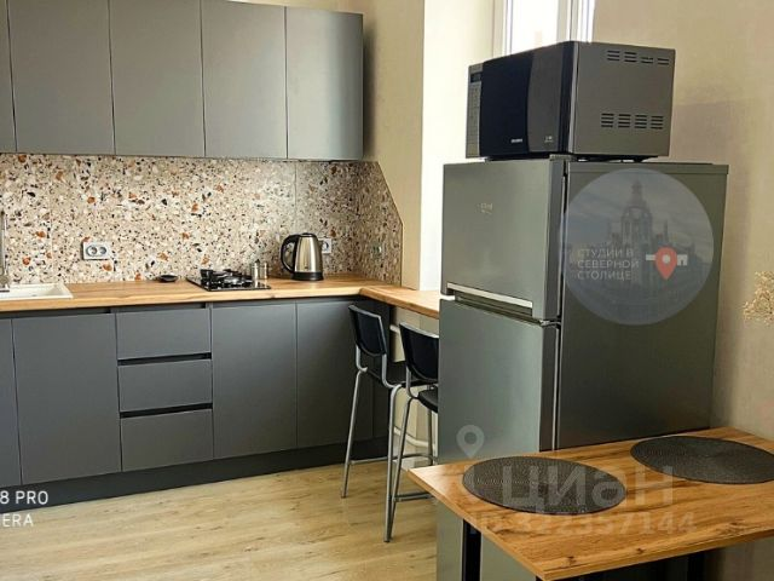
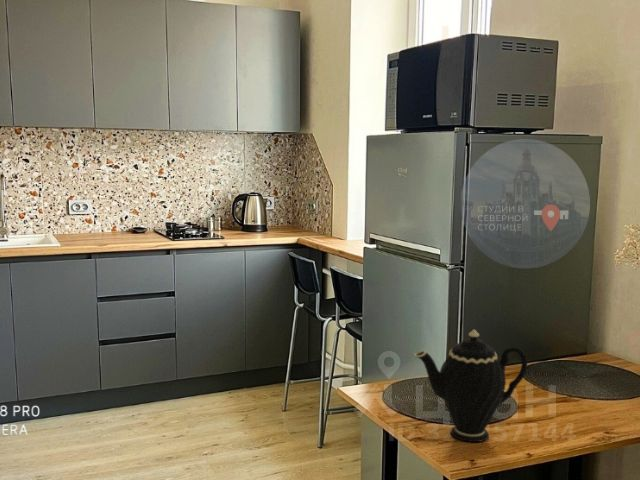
+ teapot [413,329,528,443]
